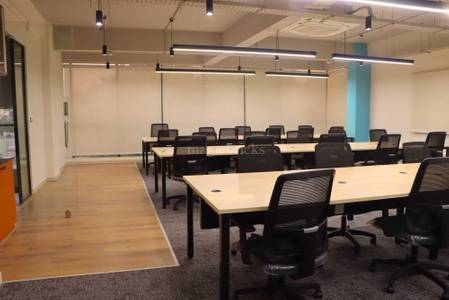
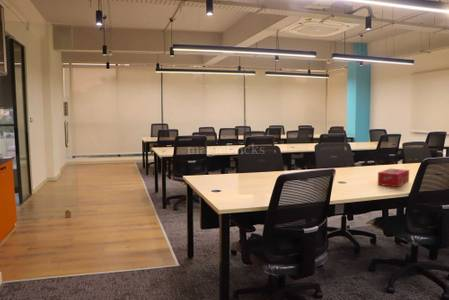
+ tissue box [377,167,410,188]
